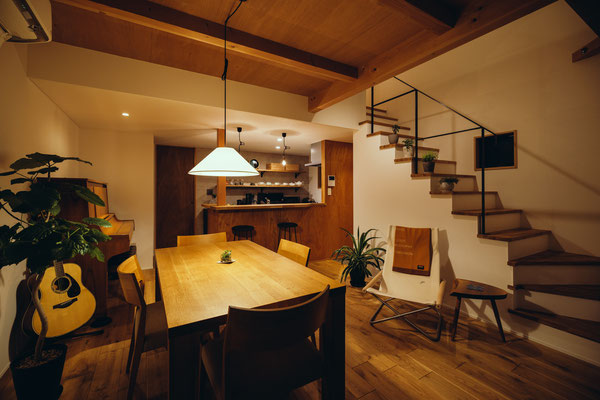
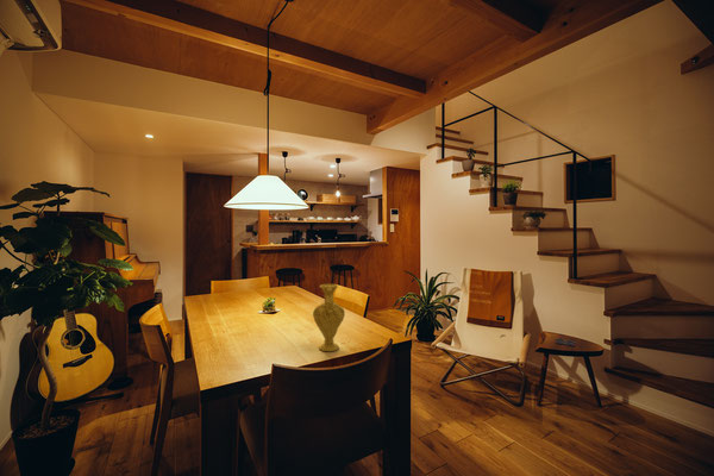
+ vase [312,283,346,352]
